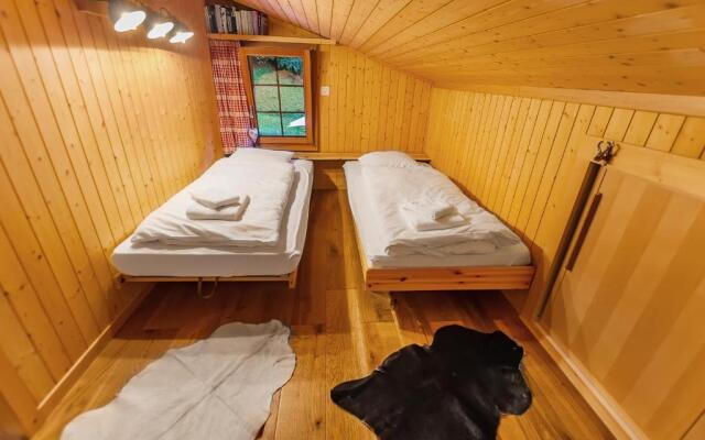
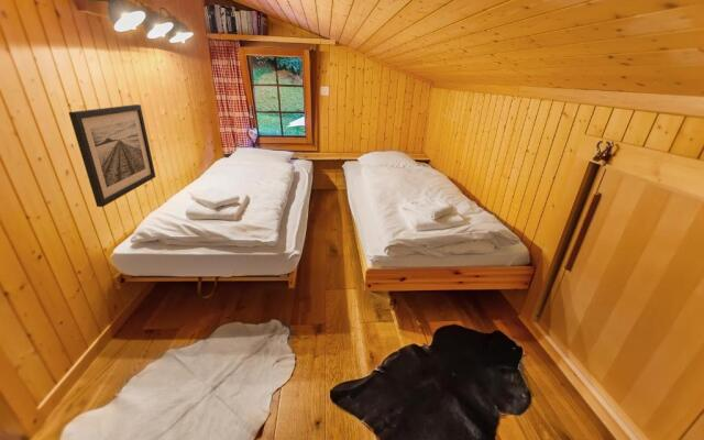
+ wall art [68,103,157,208]
